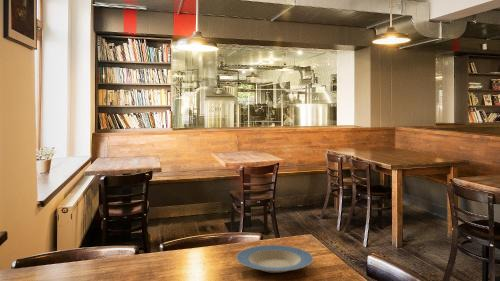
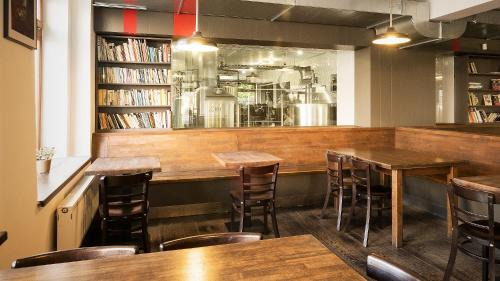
- plate [235,244,314,274]
